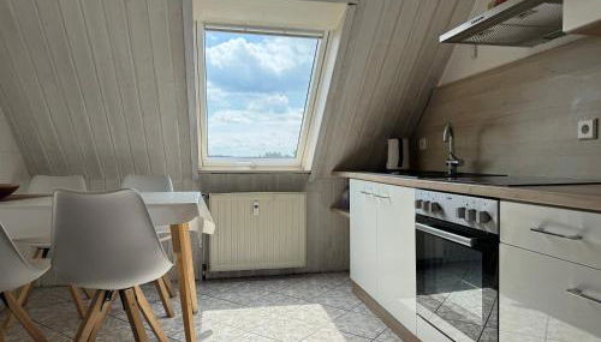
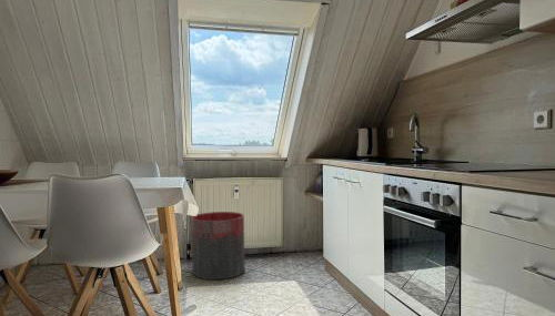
+ trash can [190,211,246,282]
